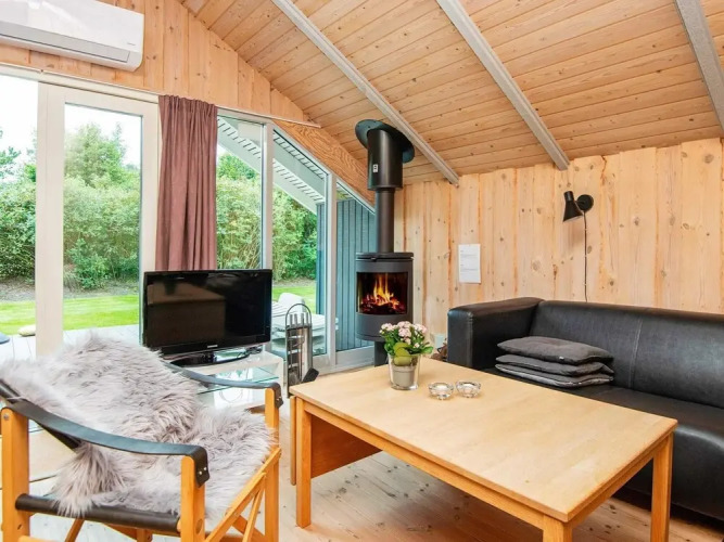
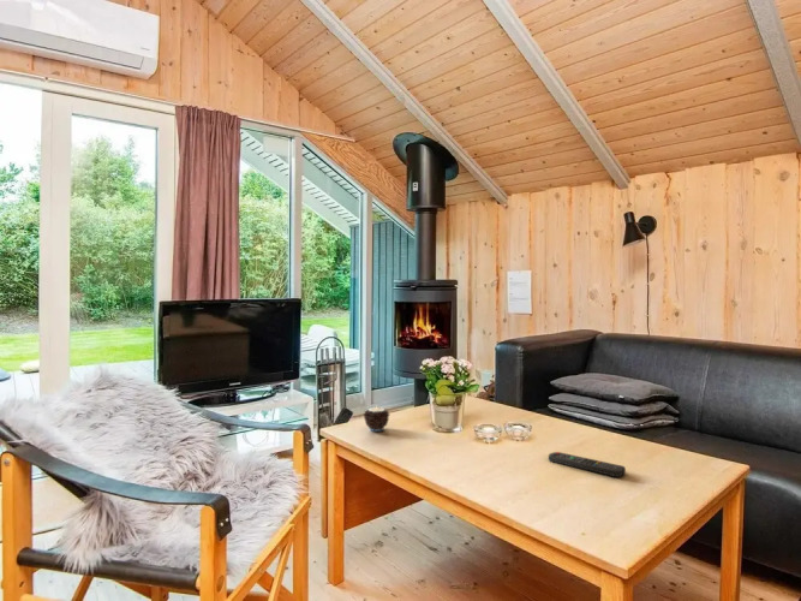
+ candle [363,404,390,433]
+ remote control [548,451,627,478]
